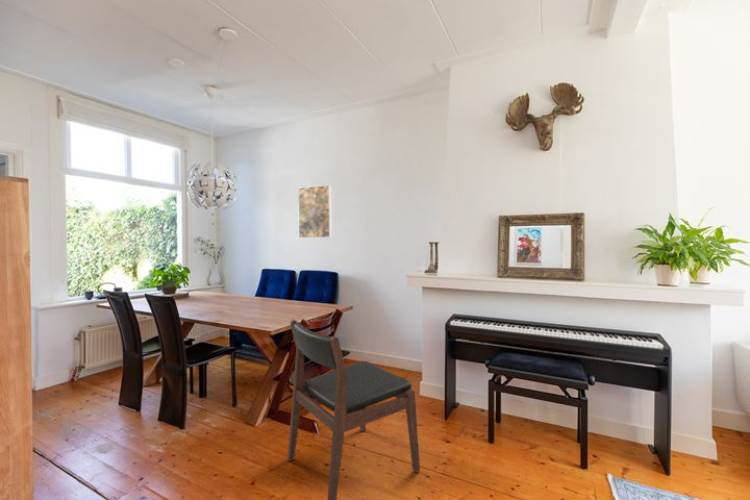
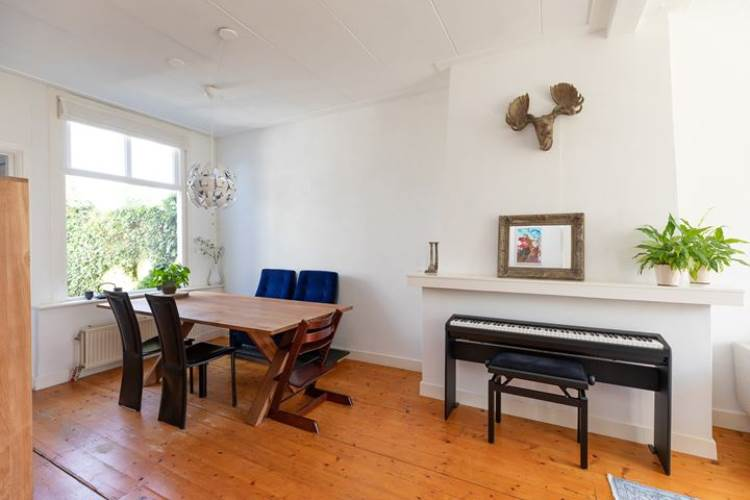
- dining chair [286,318,421,500]
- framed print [297,184,333,239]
